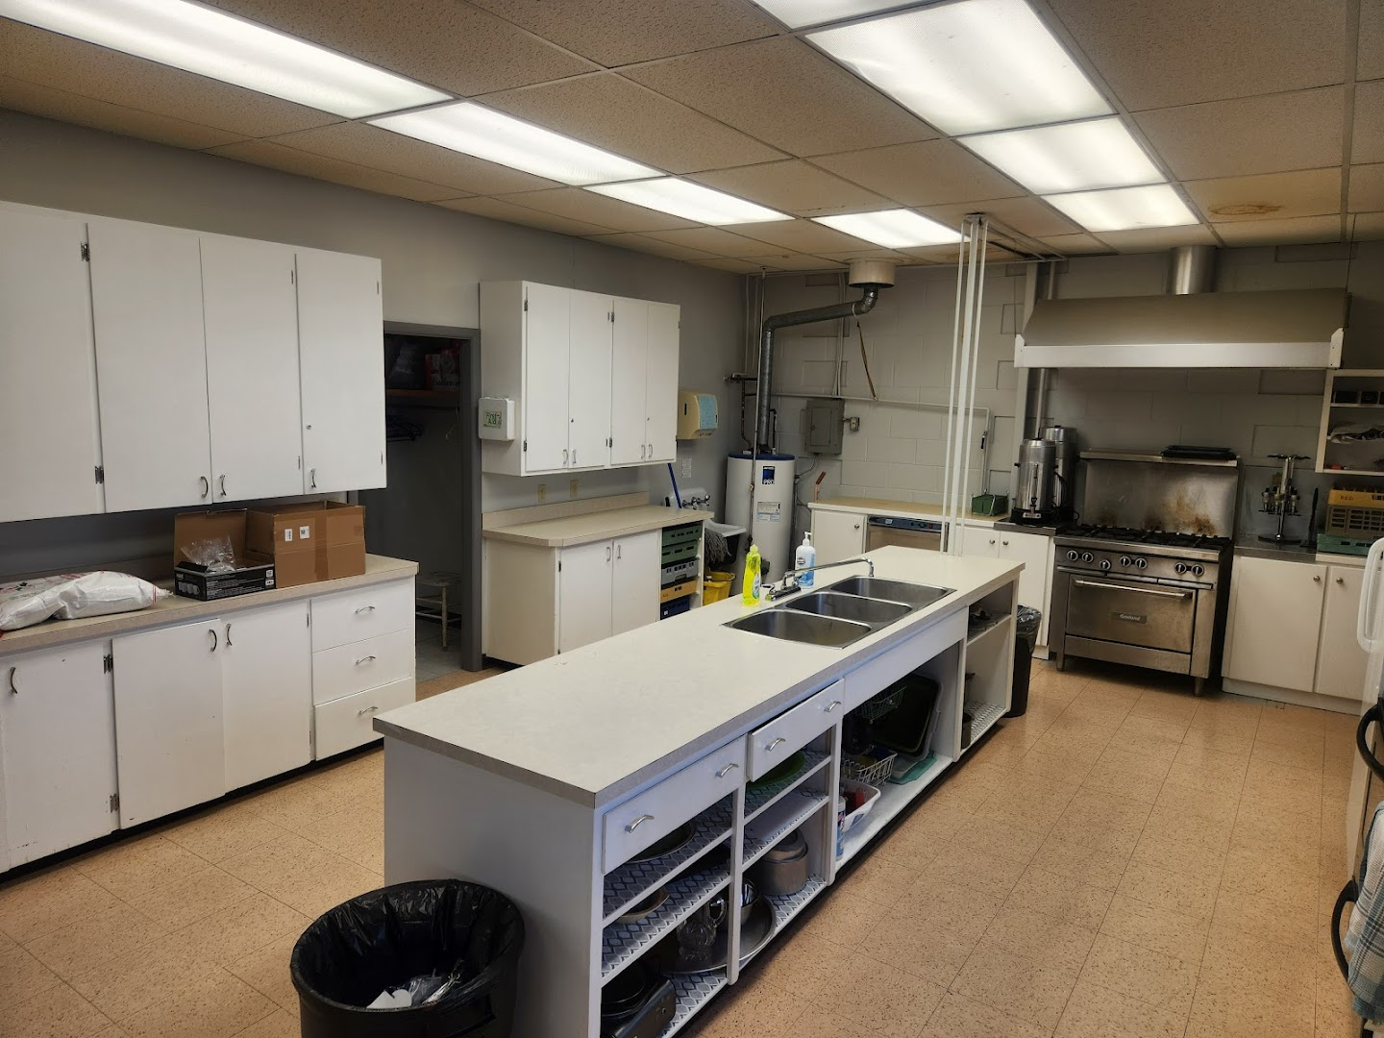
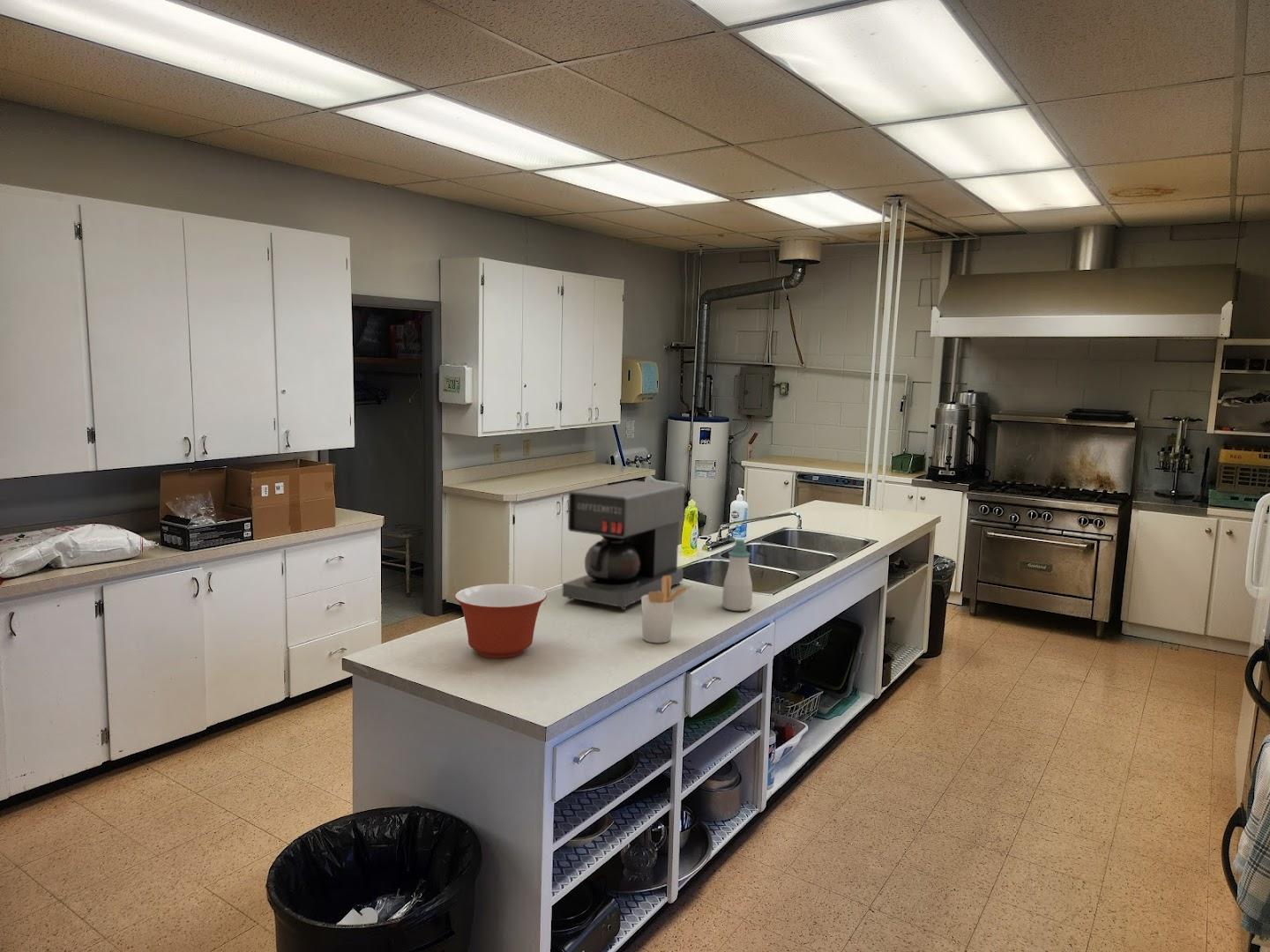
+ coffee maker [561,480,685,611]
+ utensil holder [640,576,693,643]
+ soap bottle [721,538,753,612]
+ mixing bowl [454,583,548,659]
